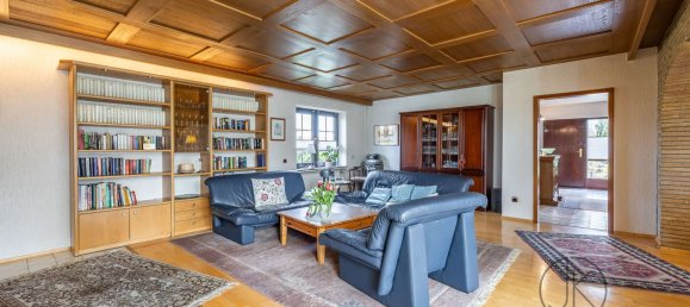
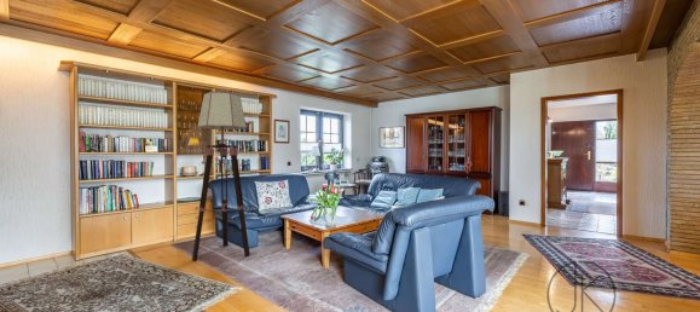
+ floor lamp [191,91,251,262]
